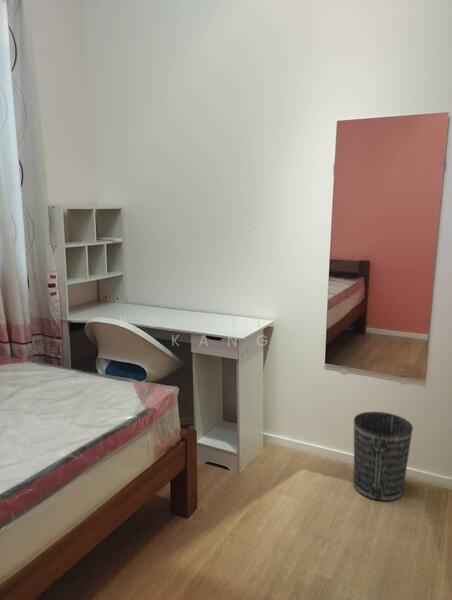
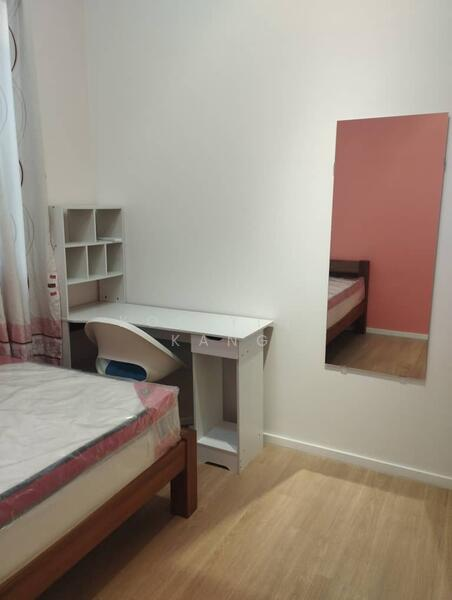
- wastebasket [353,411,414,502]
